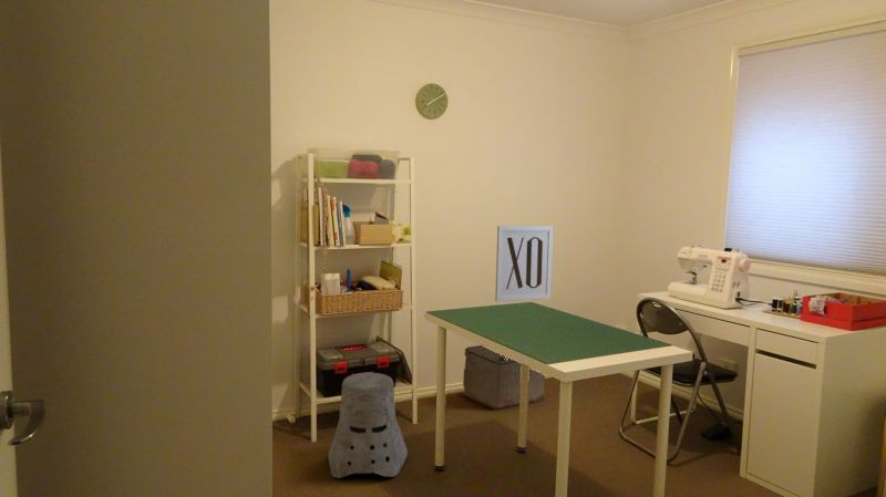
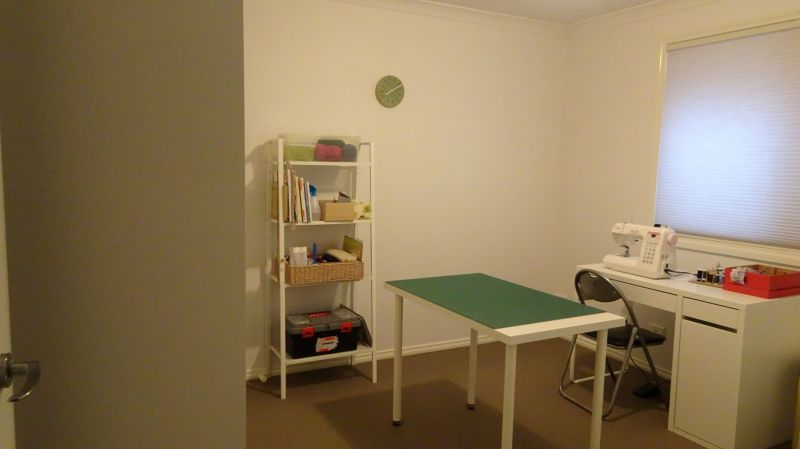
- wall art [494,225,554,302]
- storage bin [462,344,546,410]
- stool [327,372,409,479]
